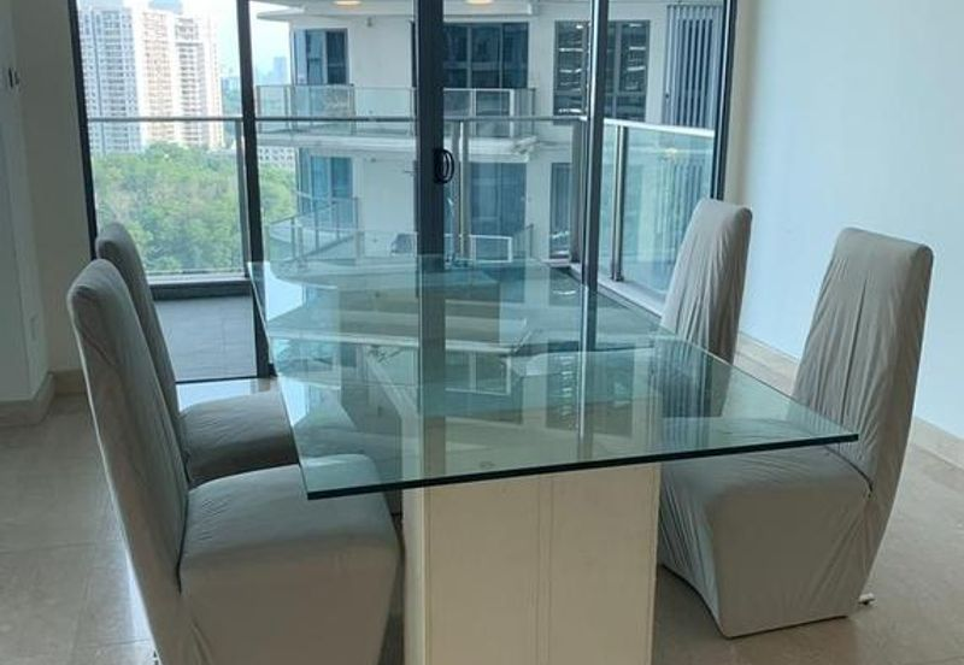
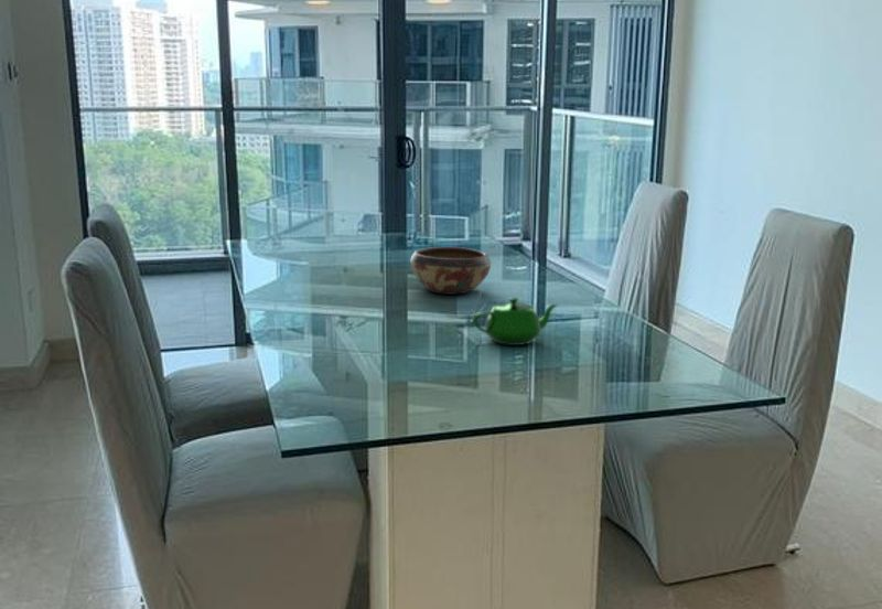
+ decorative bowl [409,246,492,296]
+ teapot [472,297,559,346]
